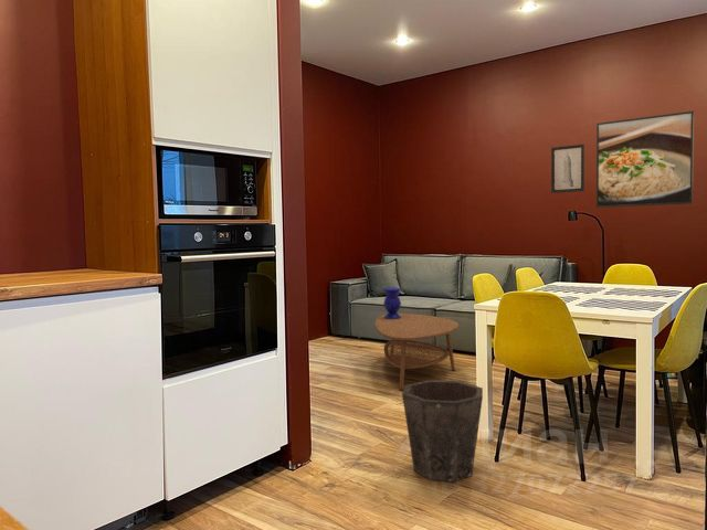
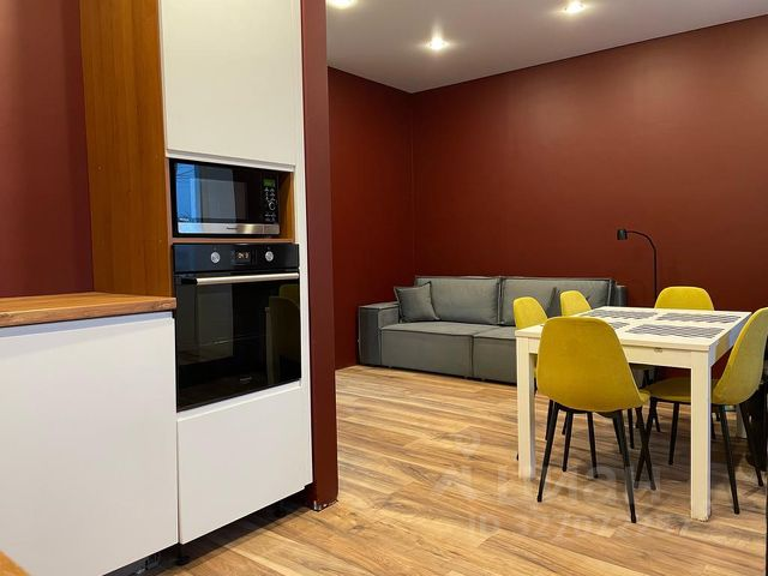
- waste bin [401,379,484,483]
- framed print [595,110,695,209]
- coffee table [374,312,460,391]
- wall art [550,144,585,194]
- vase [382,287,402,319]
